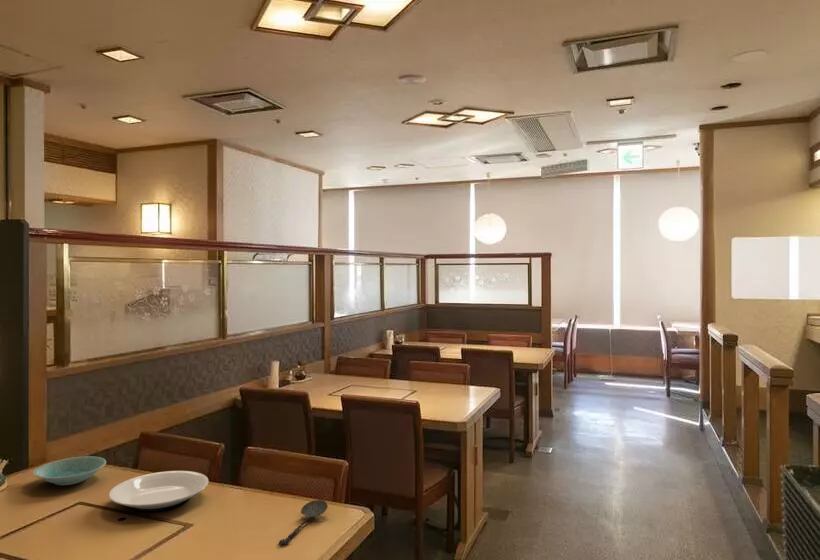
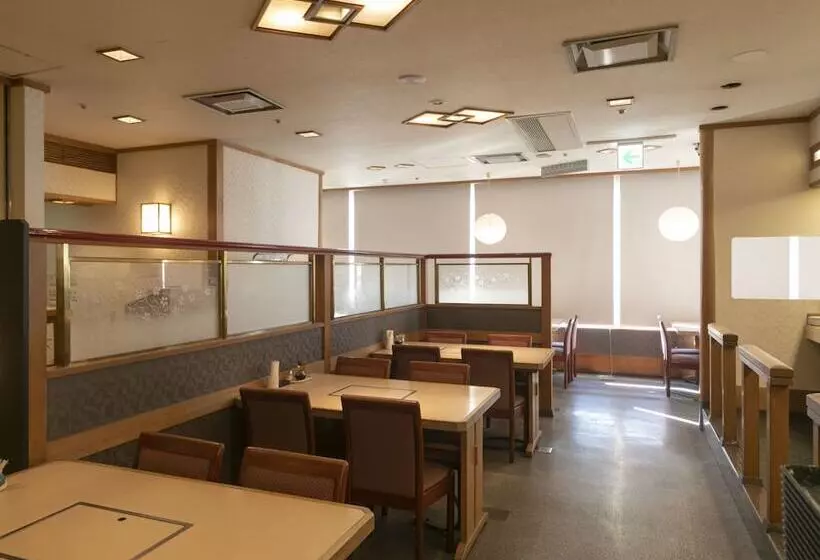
- bowl [32,455,107,486]
- plate [108,470,210,513]
- spoon [278,499,329,546]
